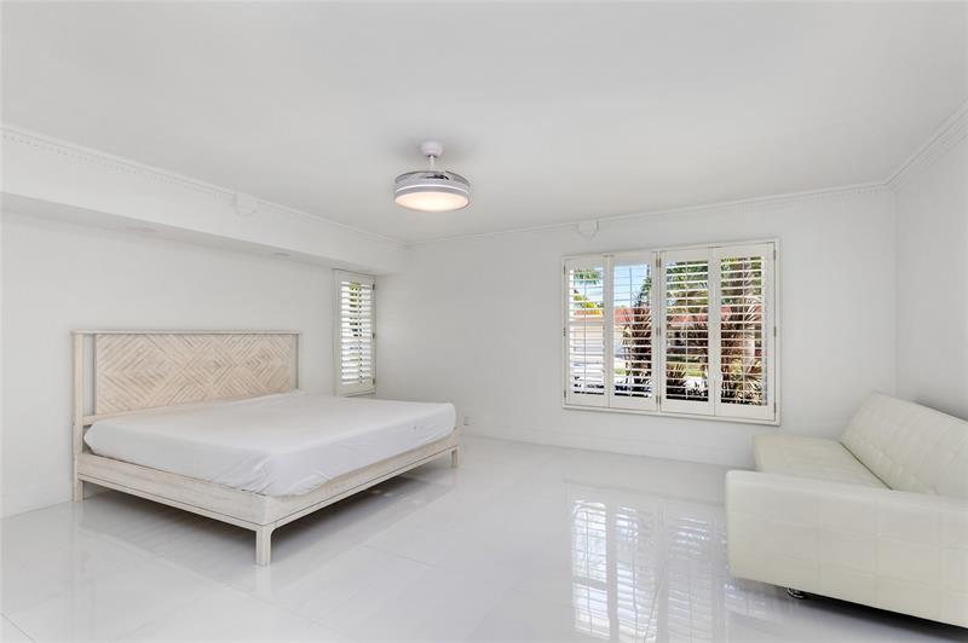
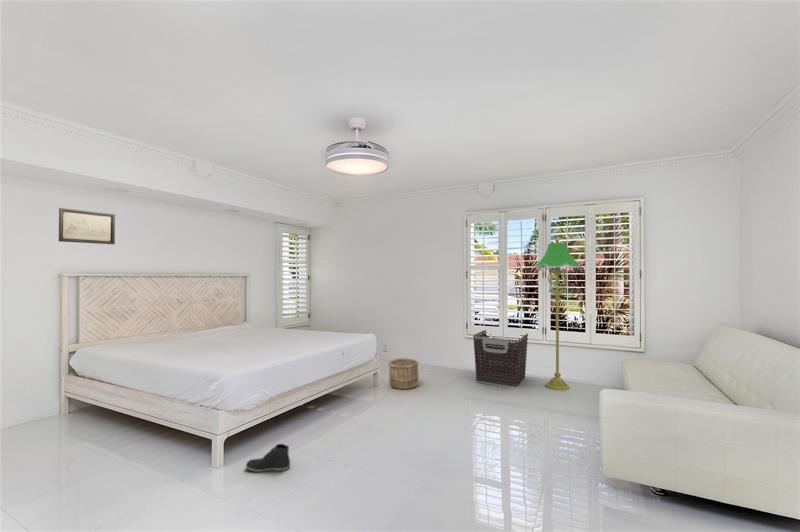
+ clothes hamper [472,329,529,389]
+ wooden bucket [387,357,420,390]
+ sneaker [245,443,291,473]
+ wall art [58,207,116,245]
+ floor lamp [534,239,582,391]
